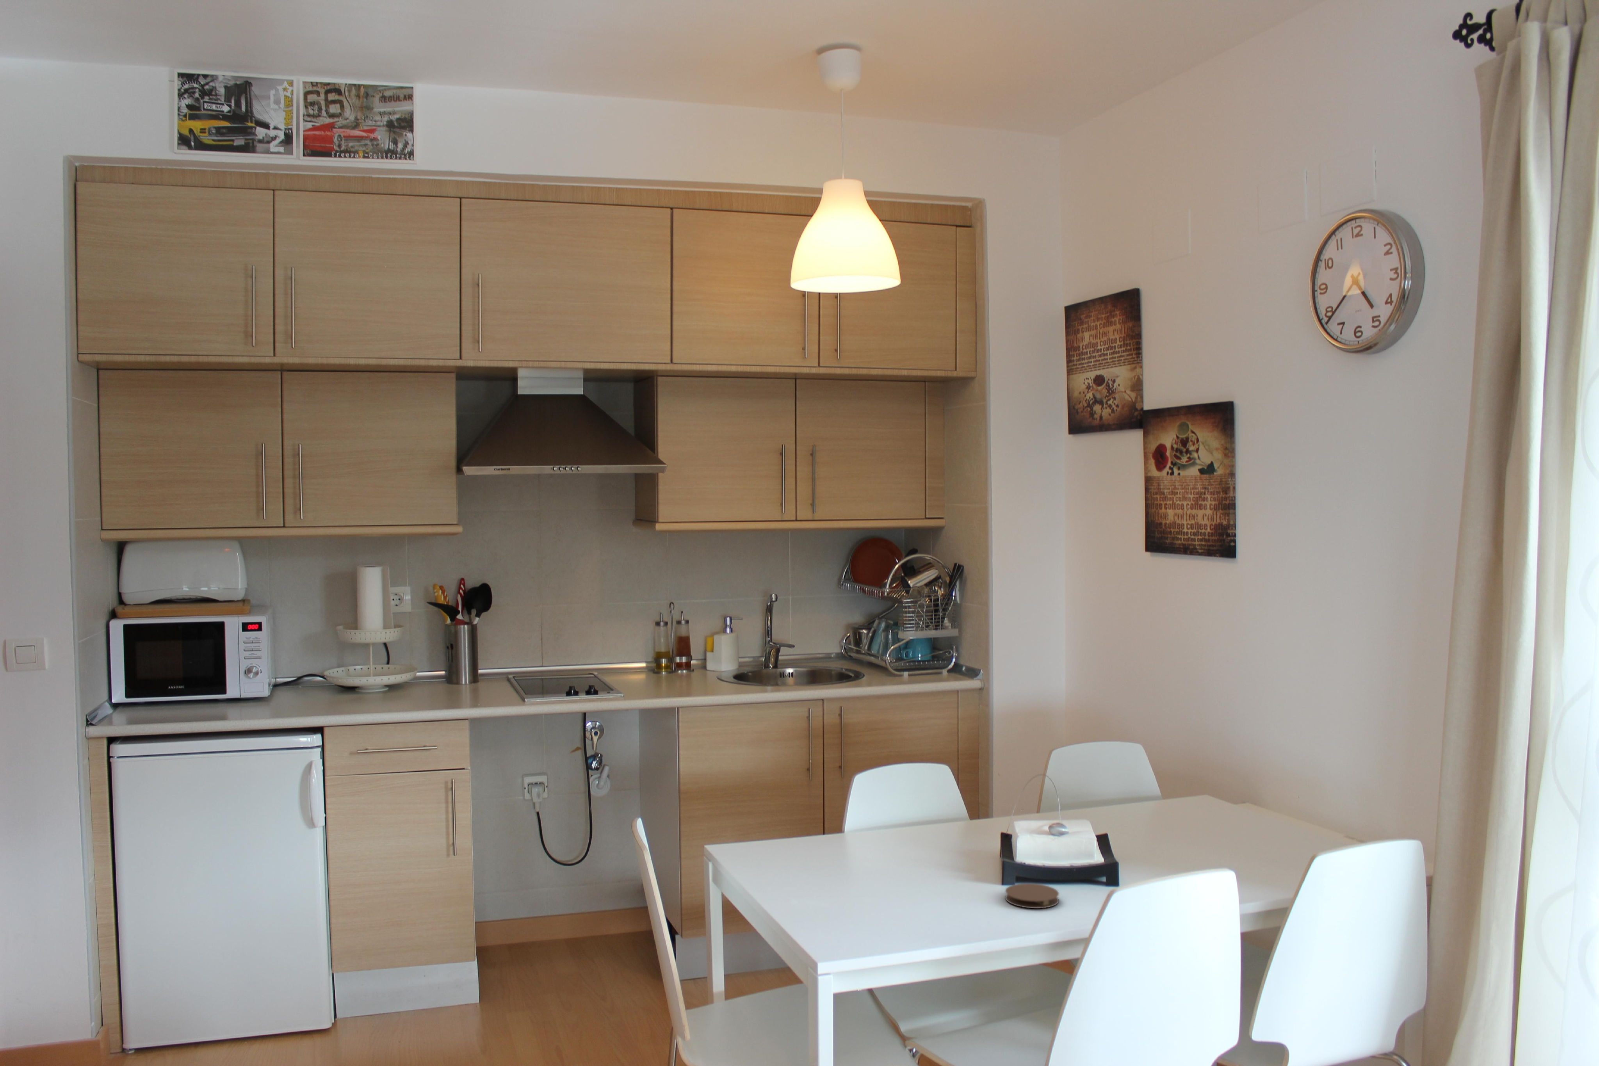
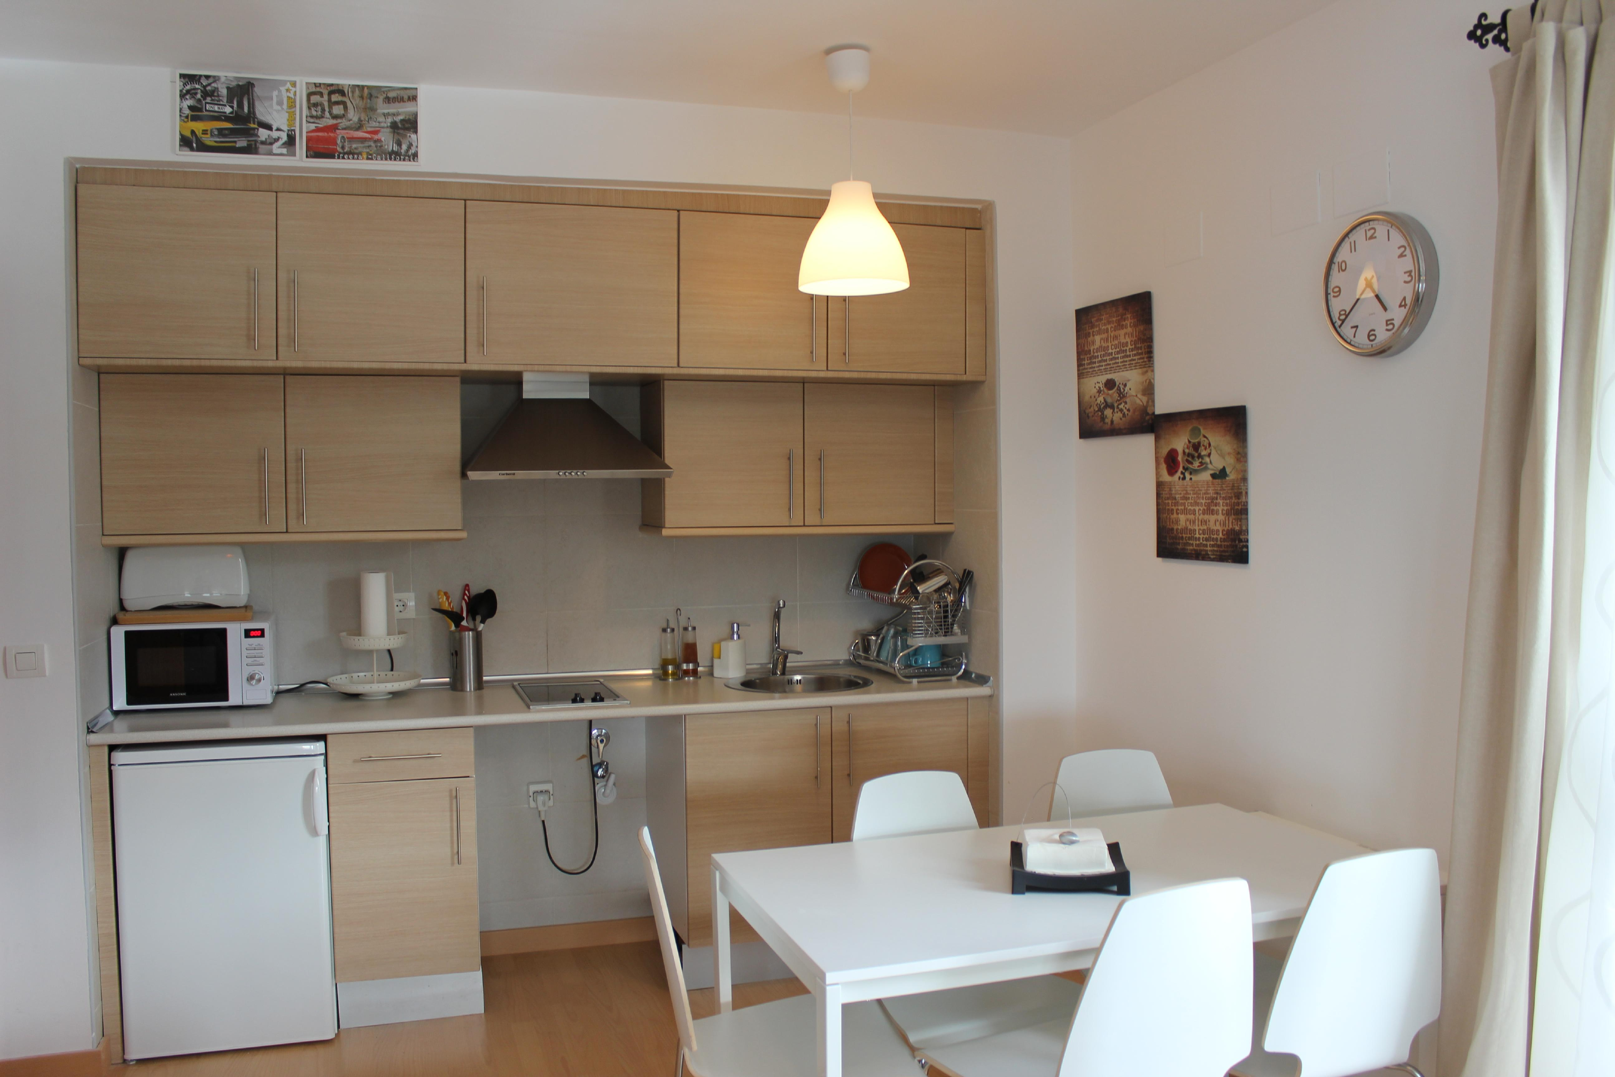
- coaster [1005,883,1060,909]
